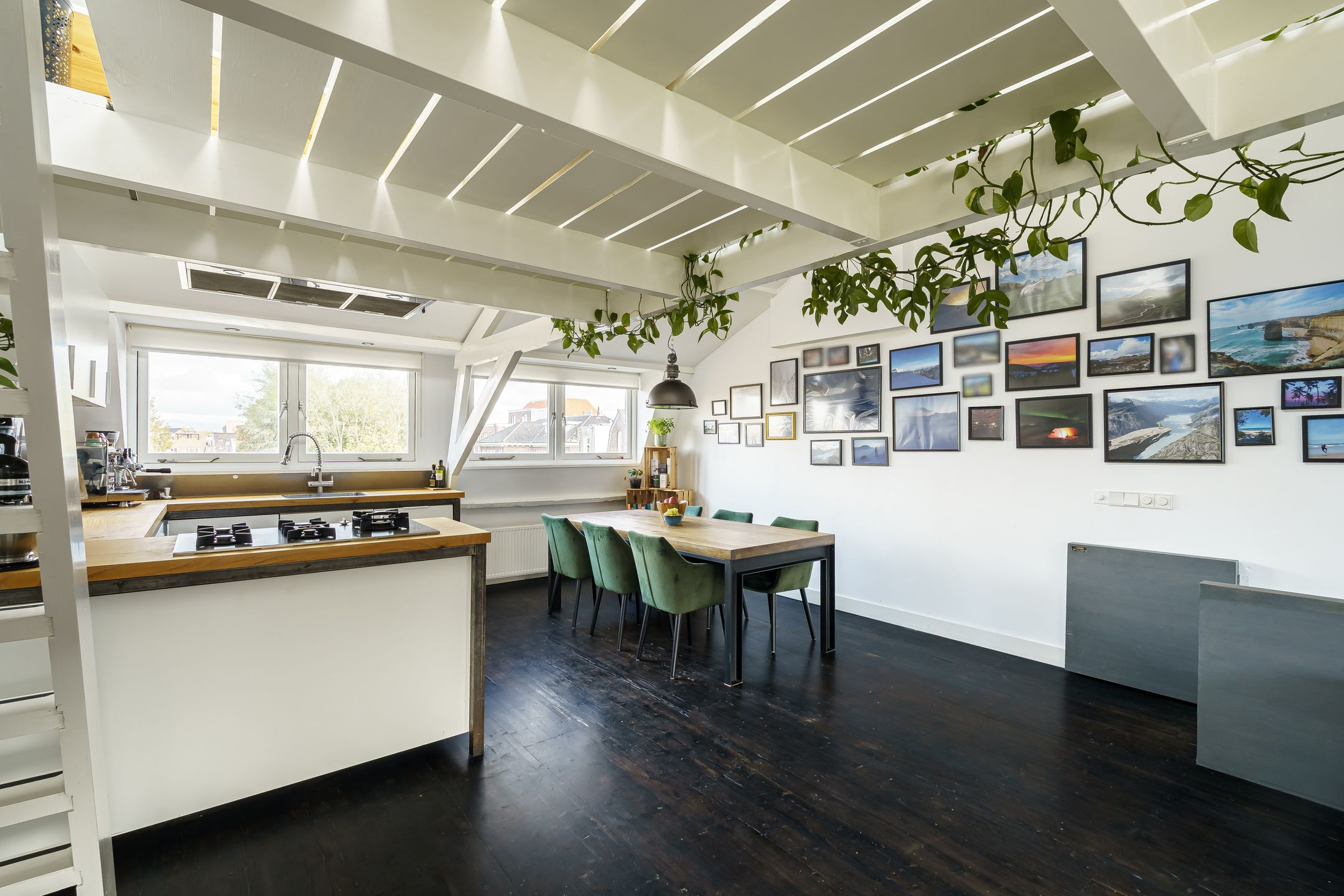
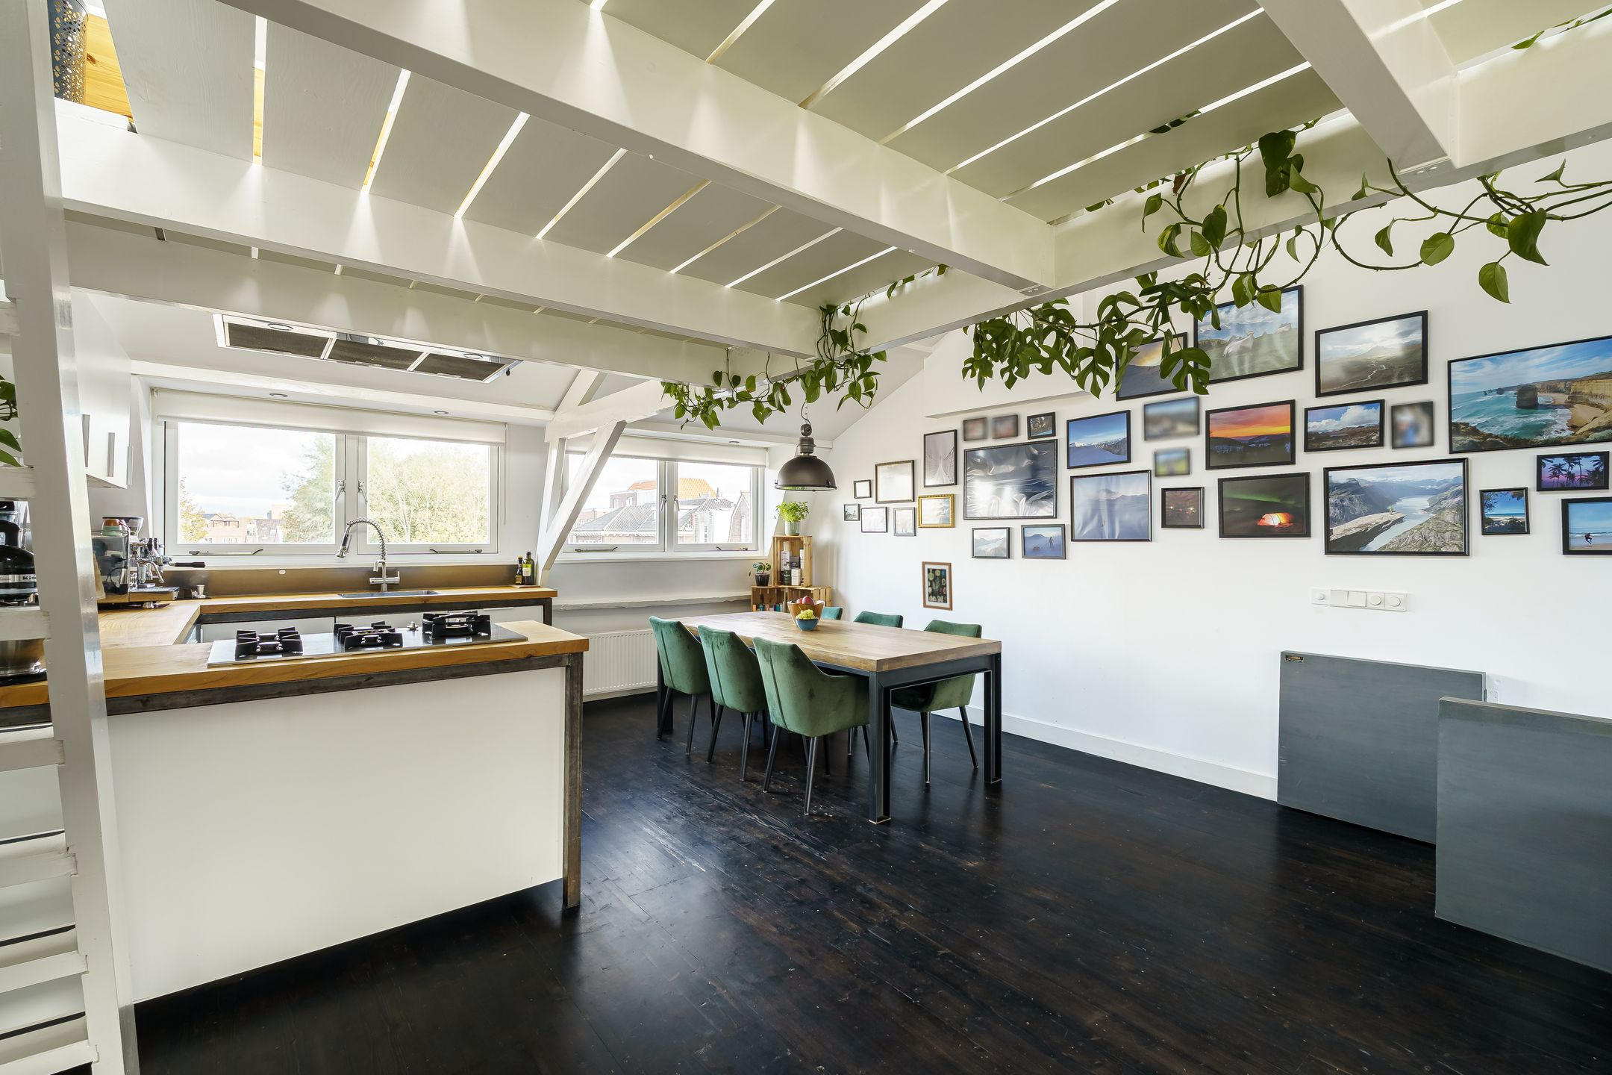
+ wall art [921,560,954,612]
